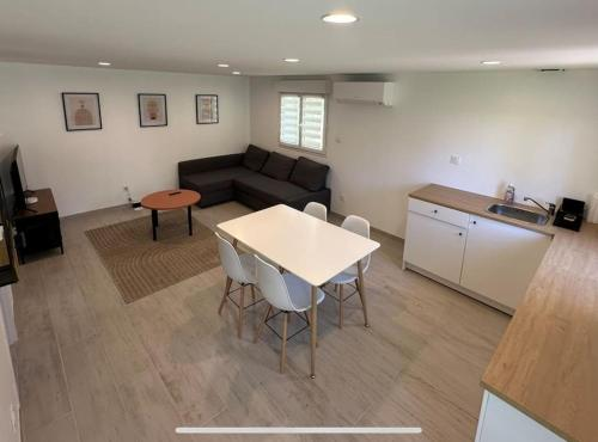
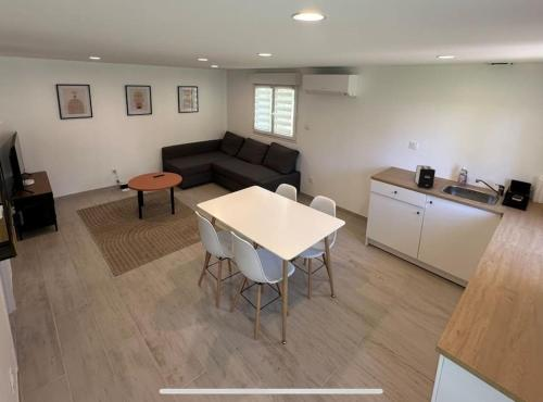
+ toaster [414,164,437,189]
